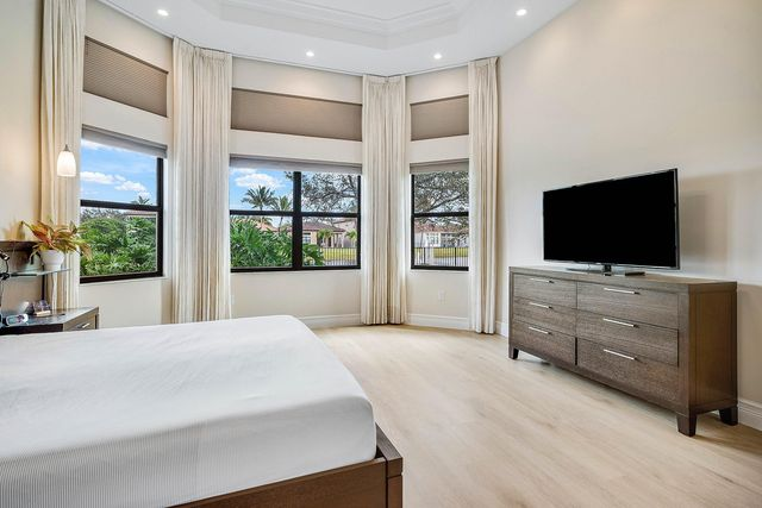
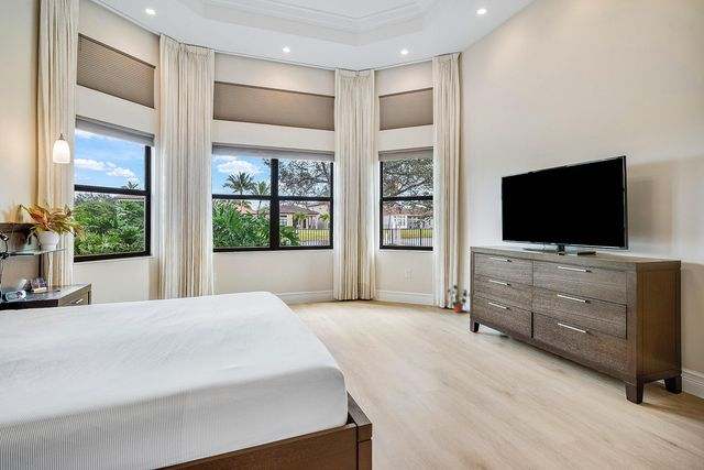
+ potted plant [446,284,471,314]
